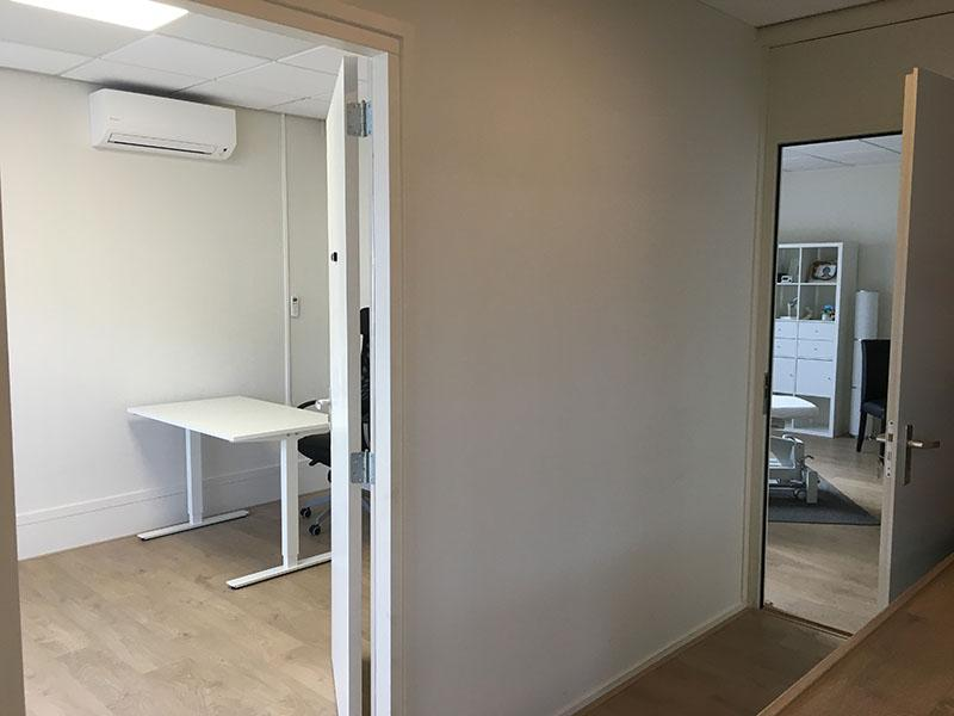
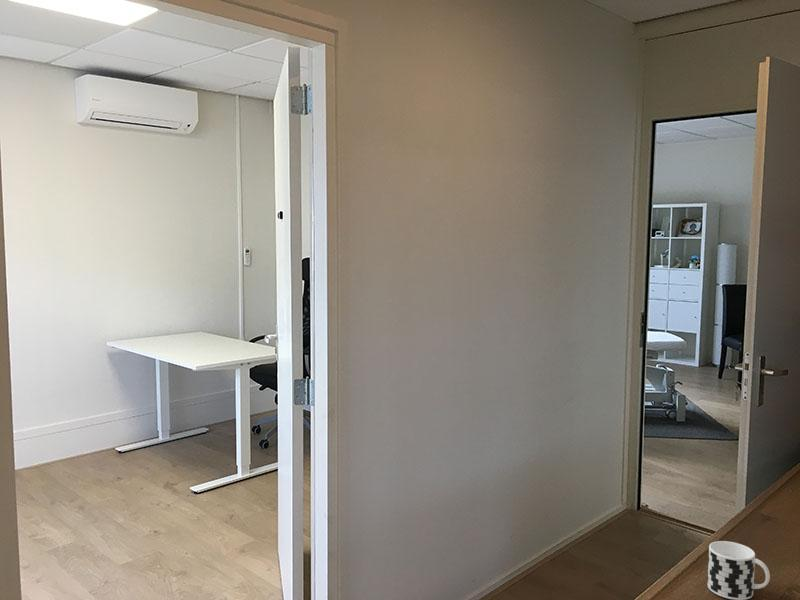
+ cup [707,540,771,600]
